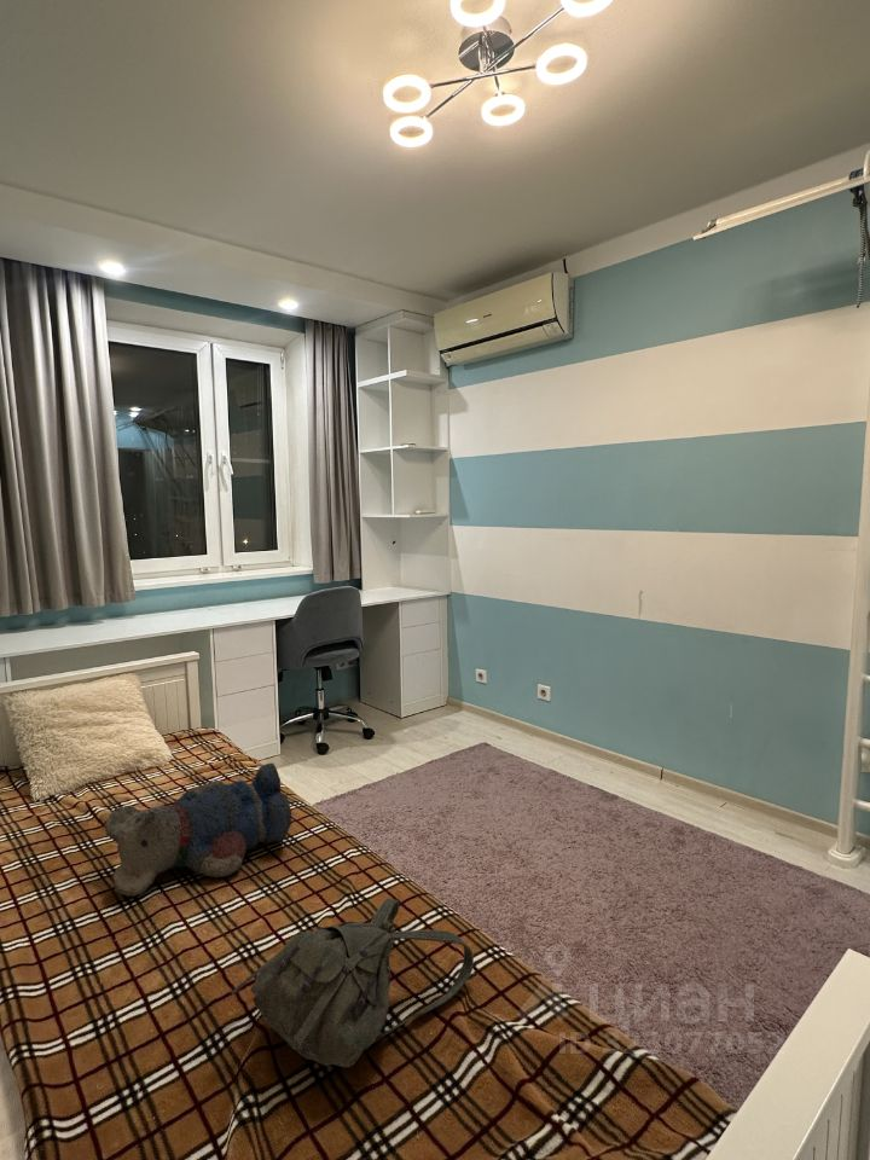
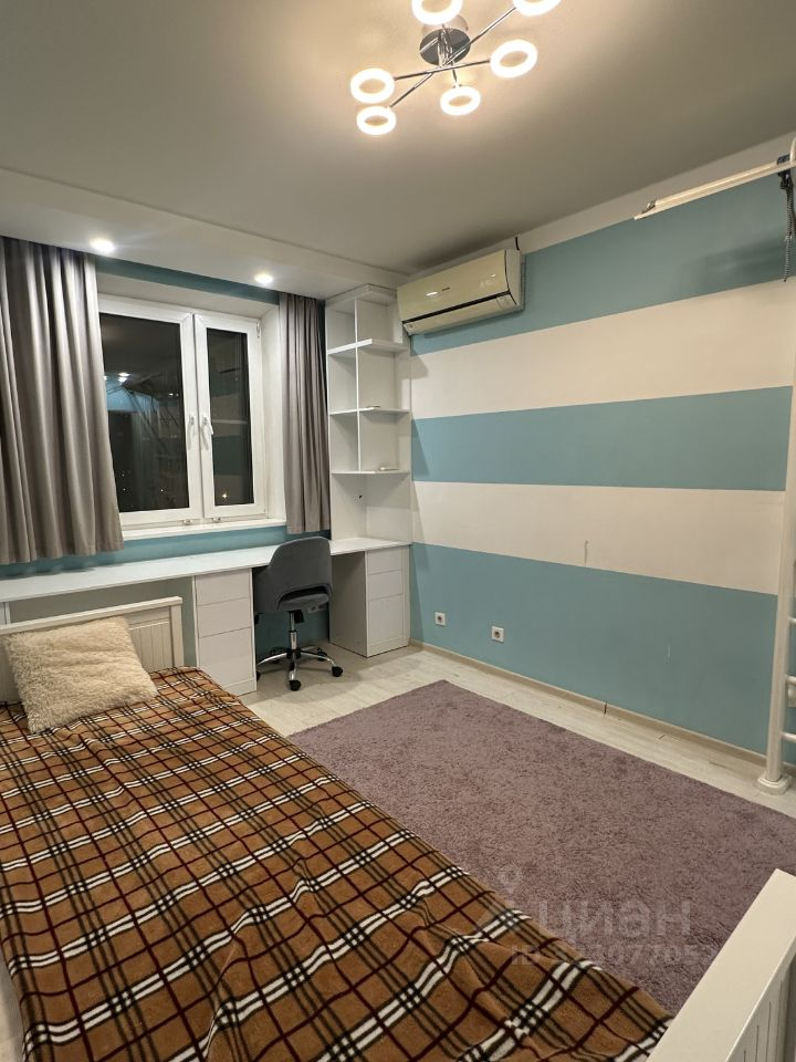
- teddy bear [103,760,295,897]
- backpack [230,897,475,1068]
